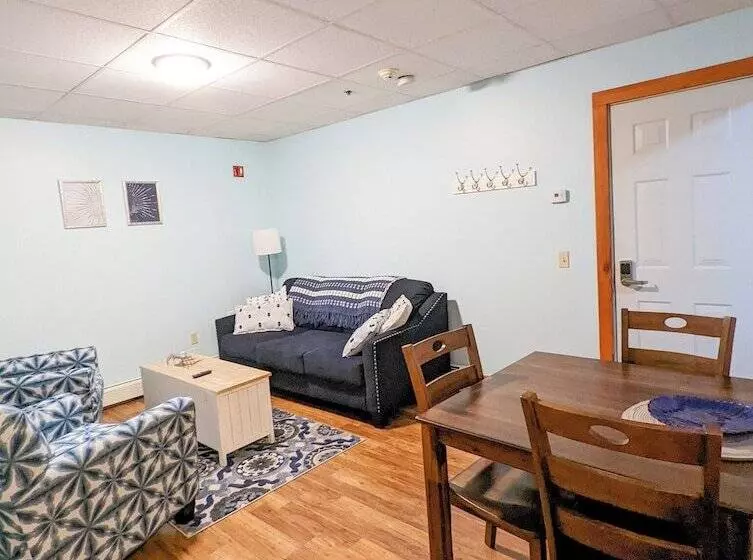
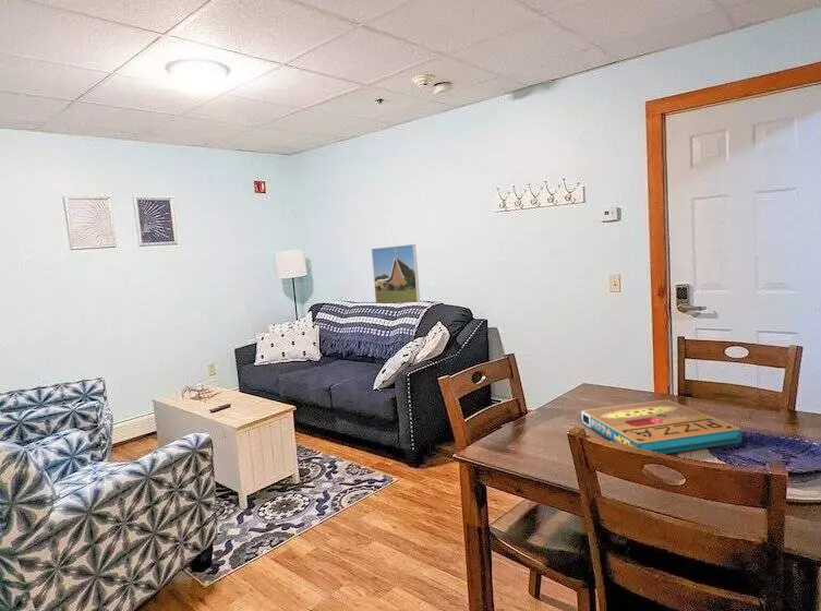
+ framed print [371,243,421,303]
+ pizza box [580,398,742,455]
